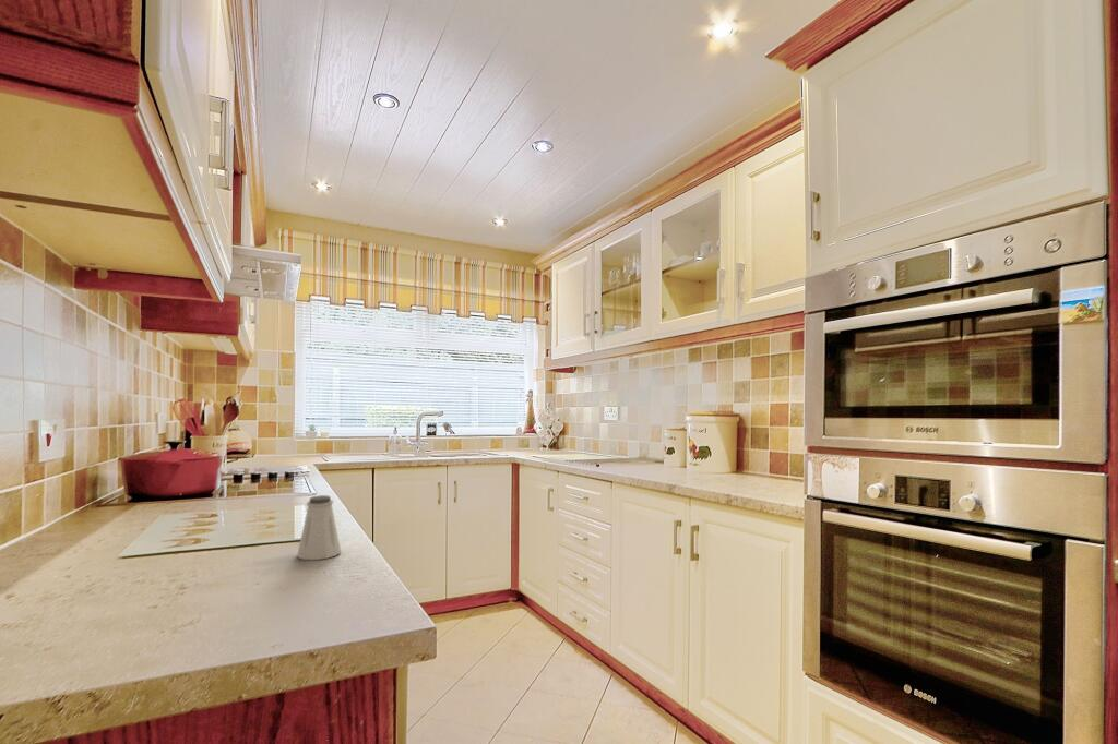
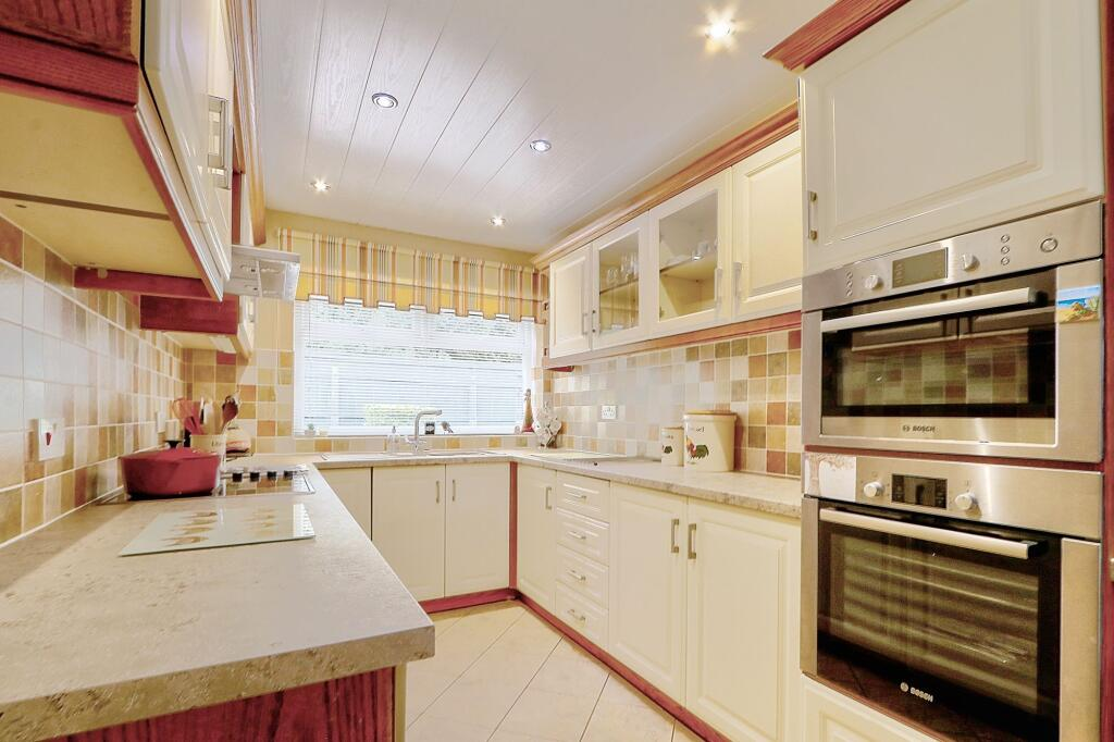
- saltshaker [296,494,342,561]
